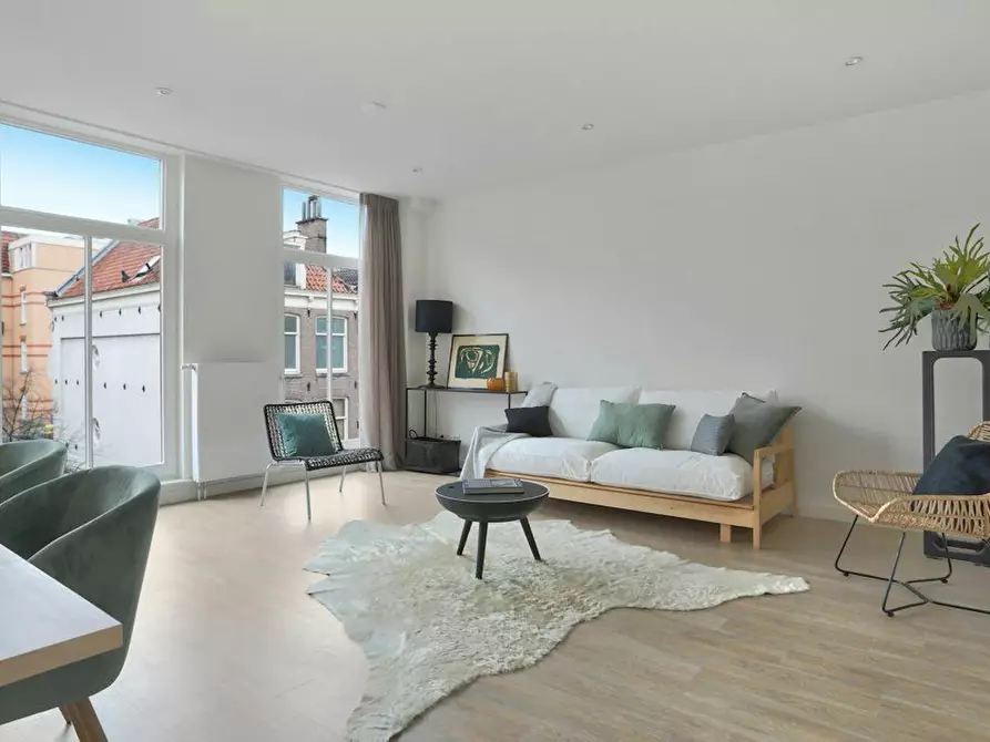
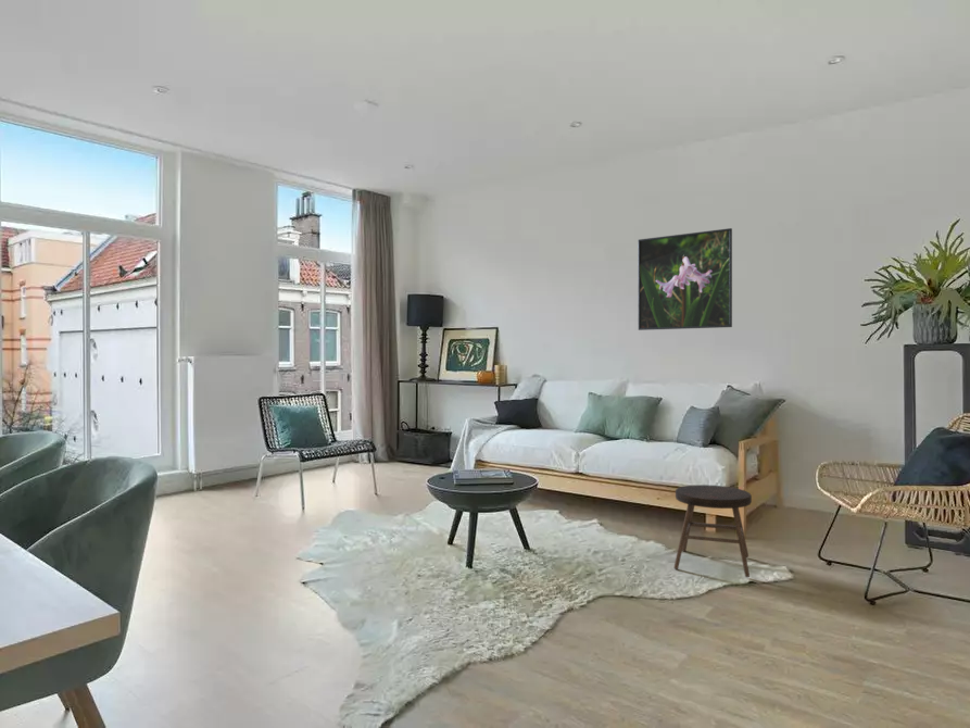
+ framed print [638,227,733,331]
+ stool [673,484,753,578]
